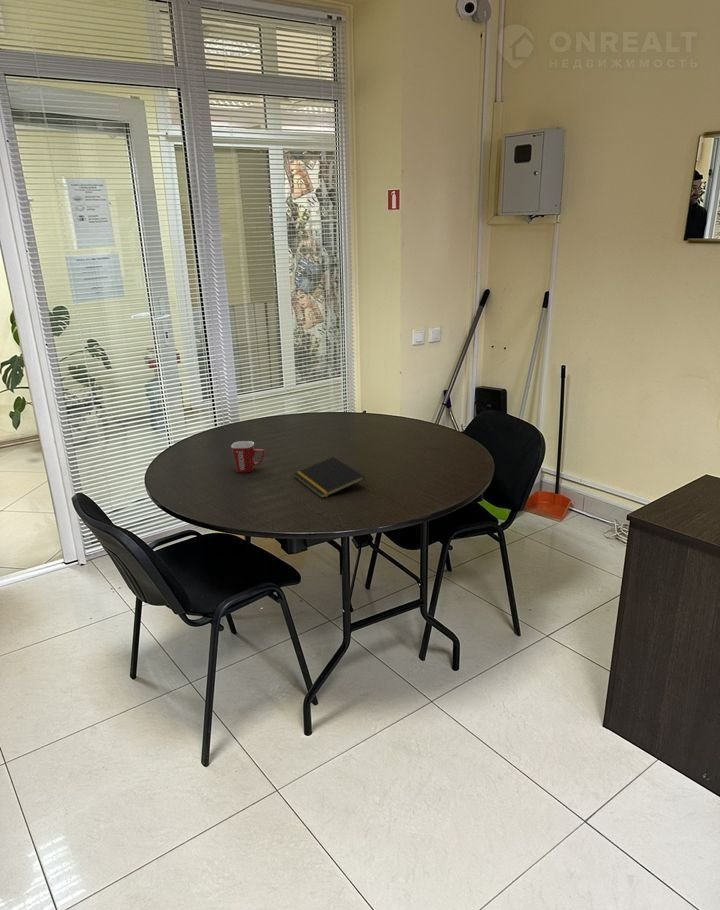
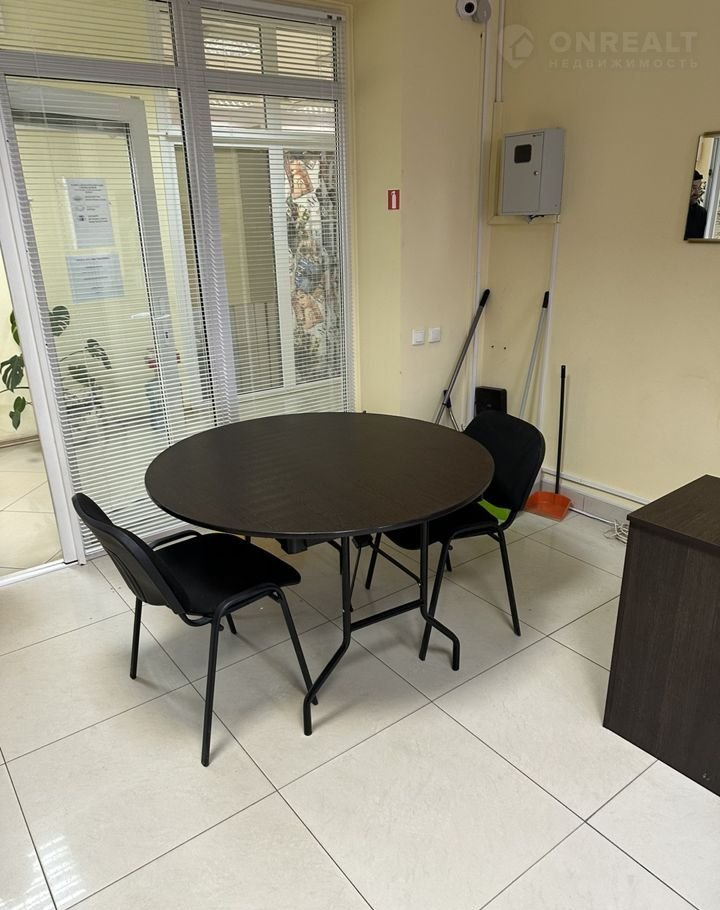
- mug [230,440,266,474]
- notepad [293,456,366,499]
